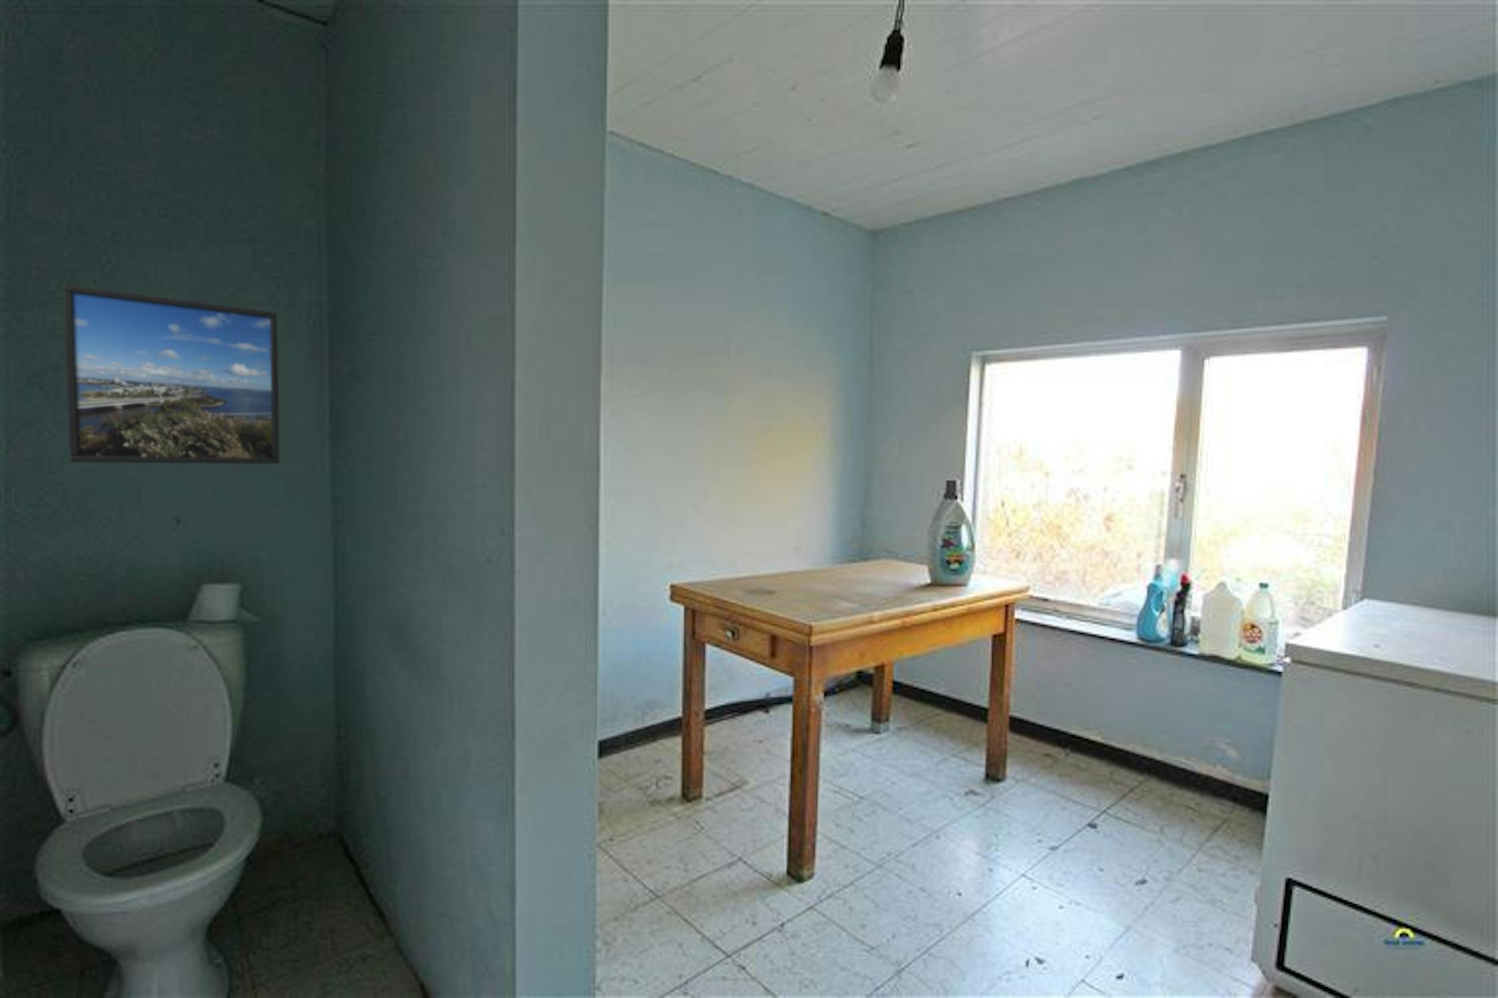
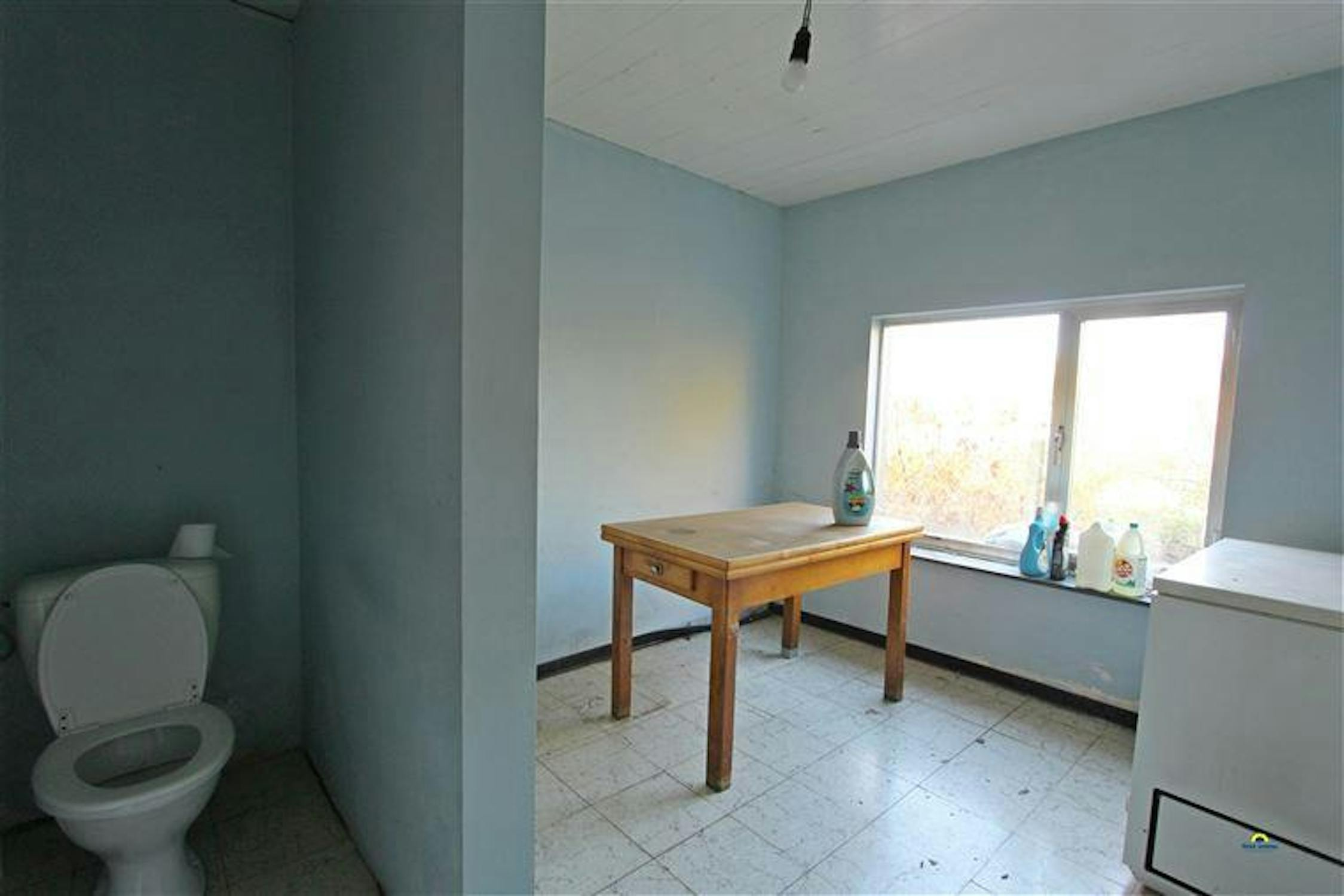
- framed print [62,284,281,464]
